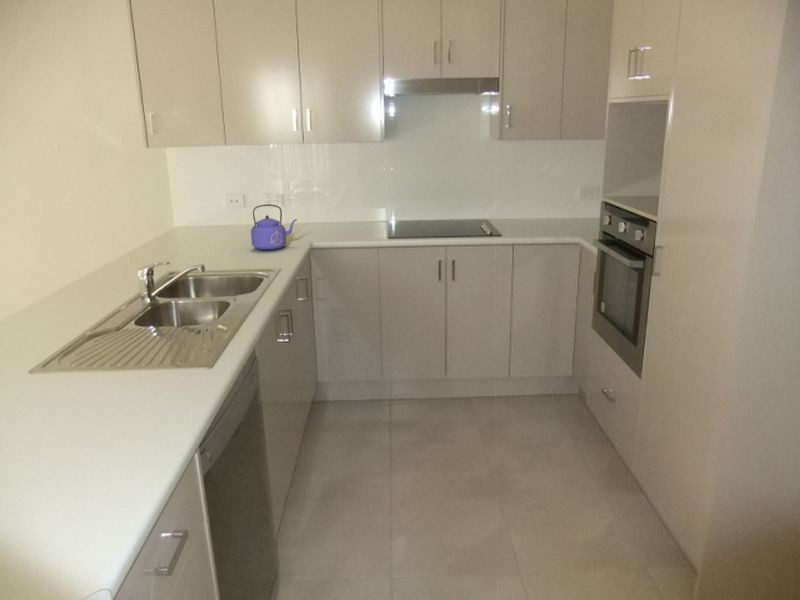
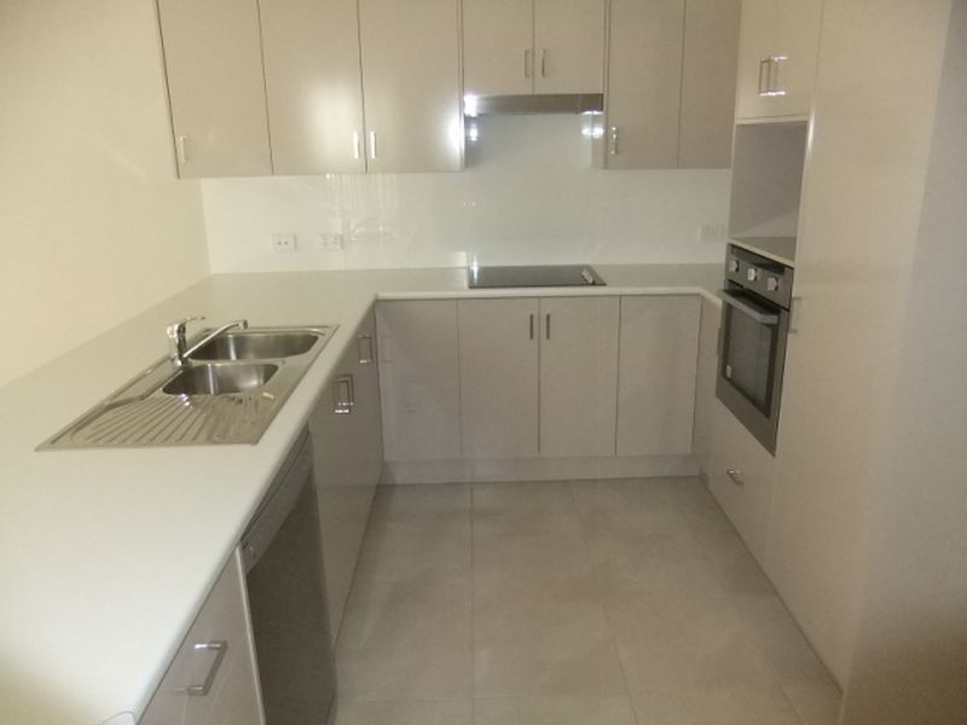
- kettle [250,203,298,251]
